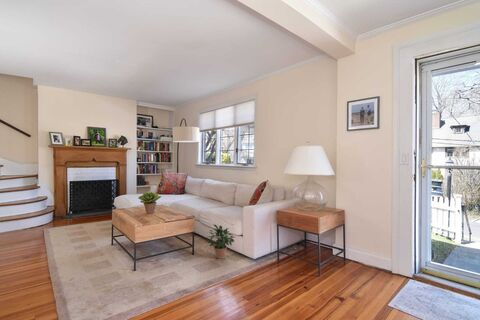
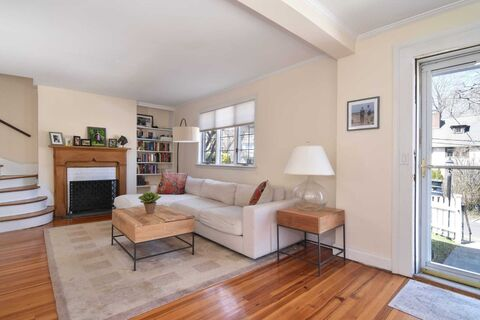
- potted plant [205,223,236,260]
